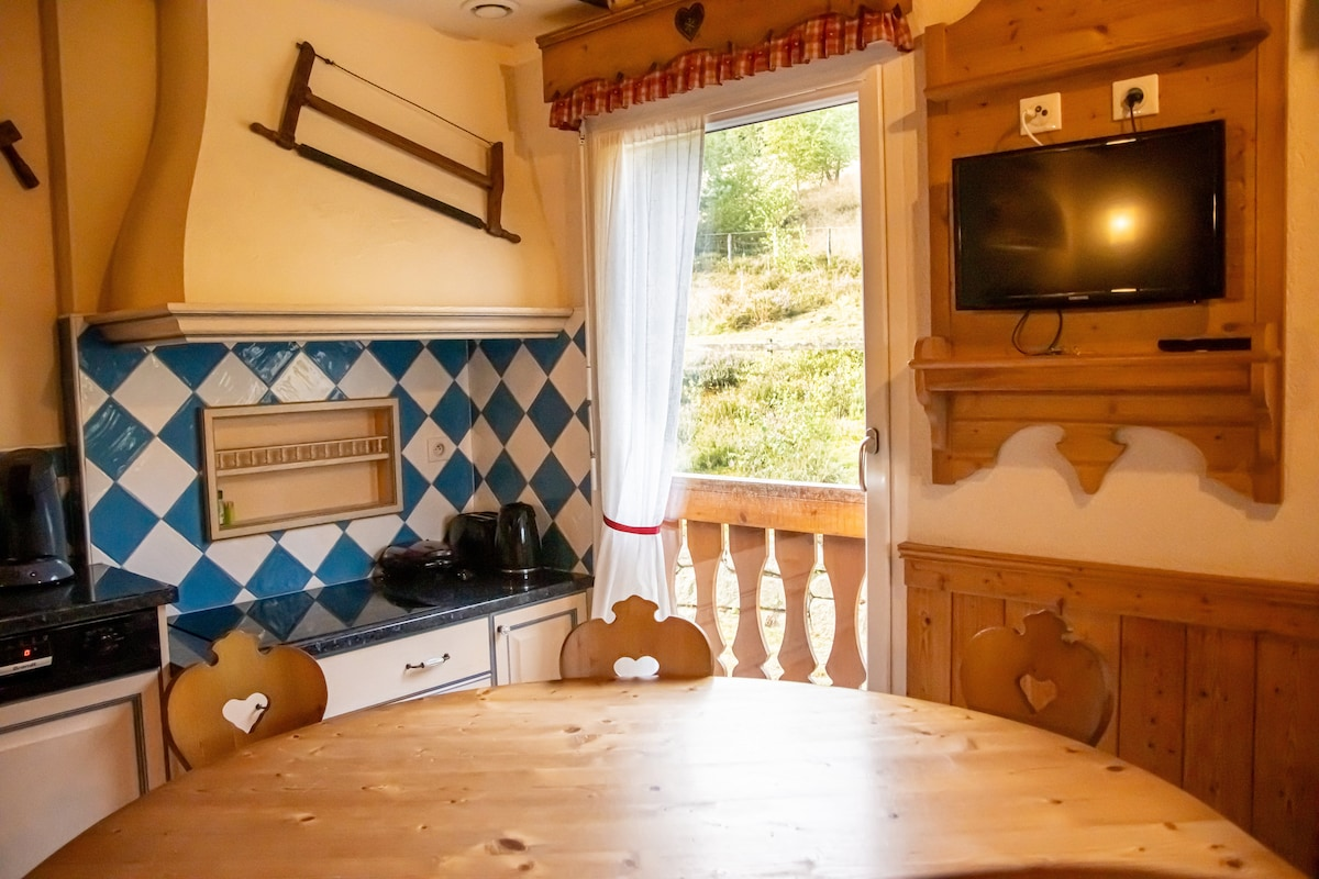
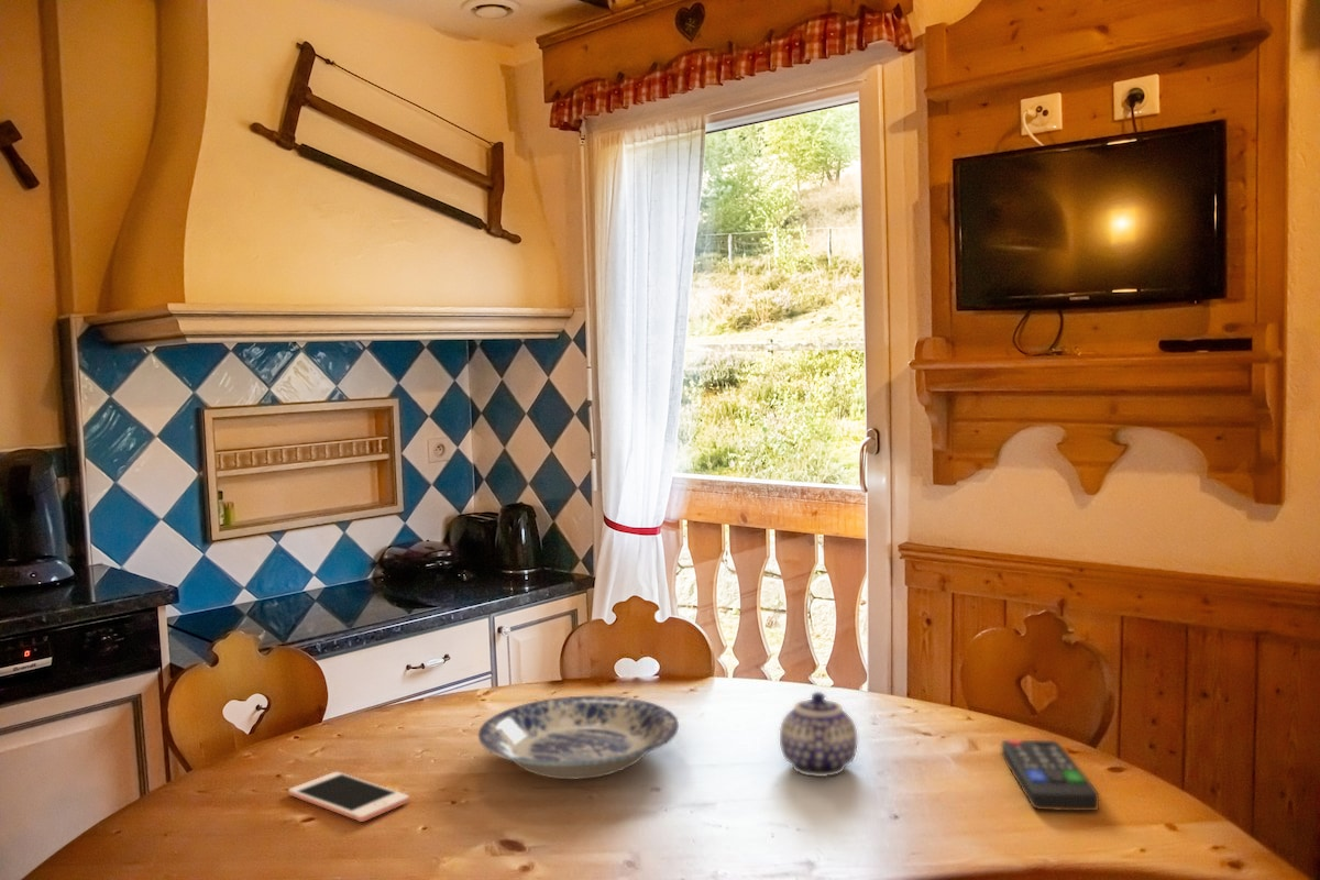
+ plate [477,695,680,780]
+ remote control [1001,738,1100,812]
+ teapot [779,691,858,778]
+ cell phone [287,771,410,823]
